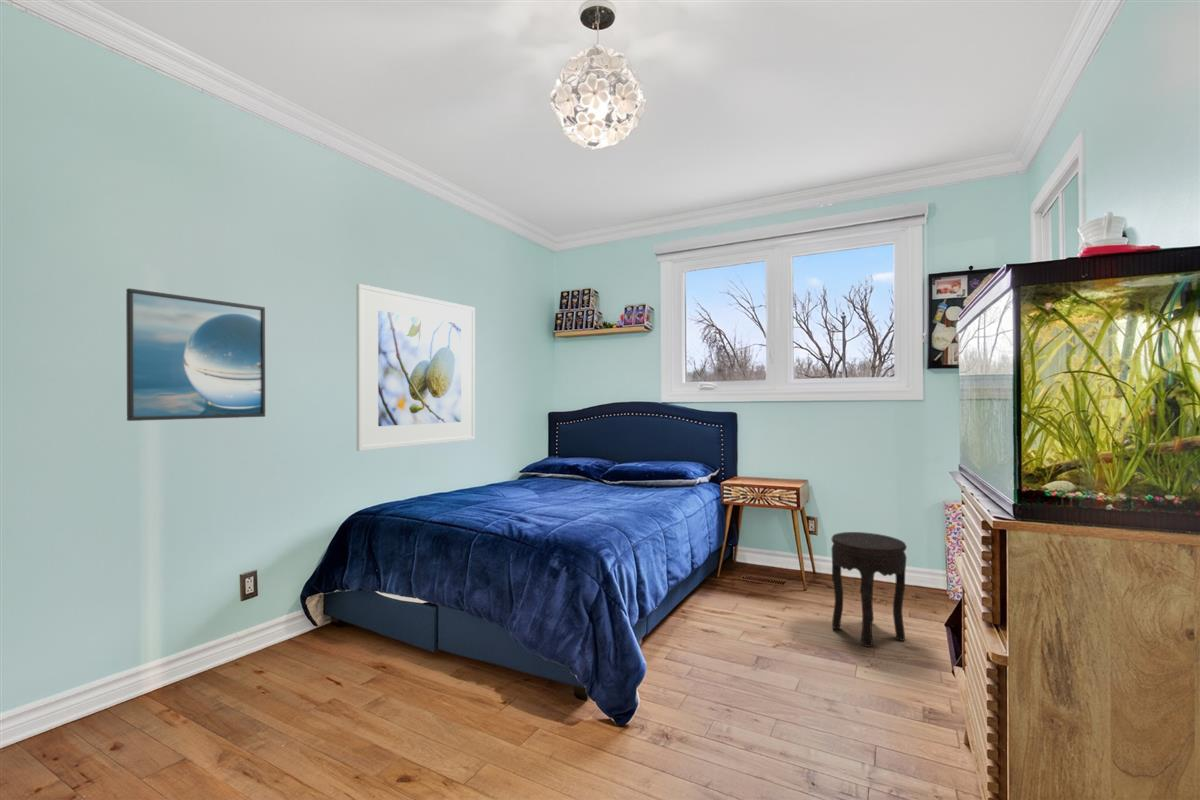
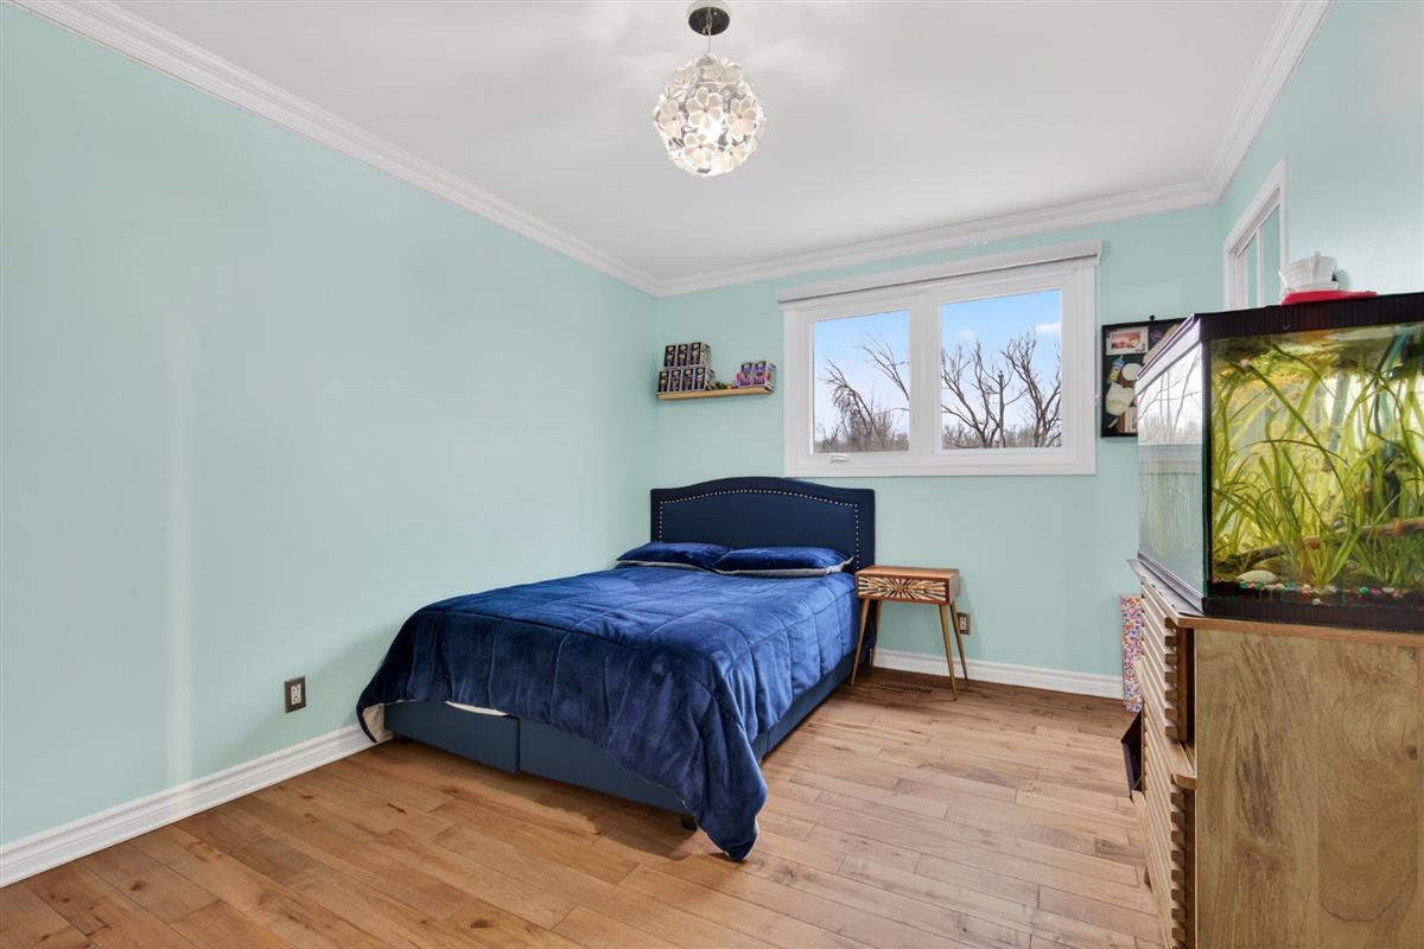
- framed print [125,287,266,422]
- side table [830,531,908,648]
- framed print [355,283,476,452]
